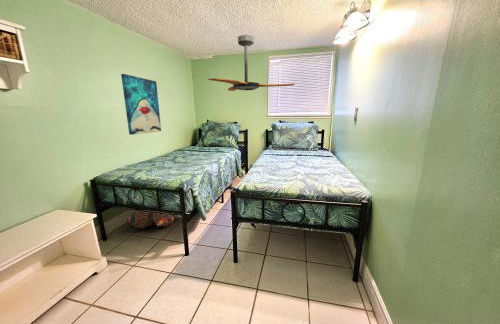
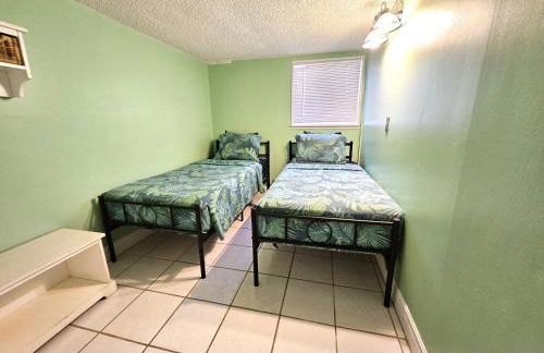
- wall art [120,73,162,136]
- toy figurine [126,210,180,230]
- ceiling fan [207,34,296,92]
